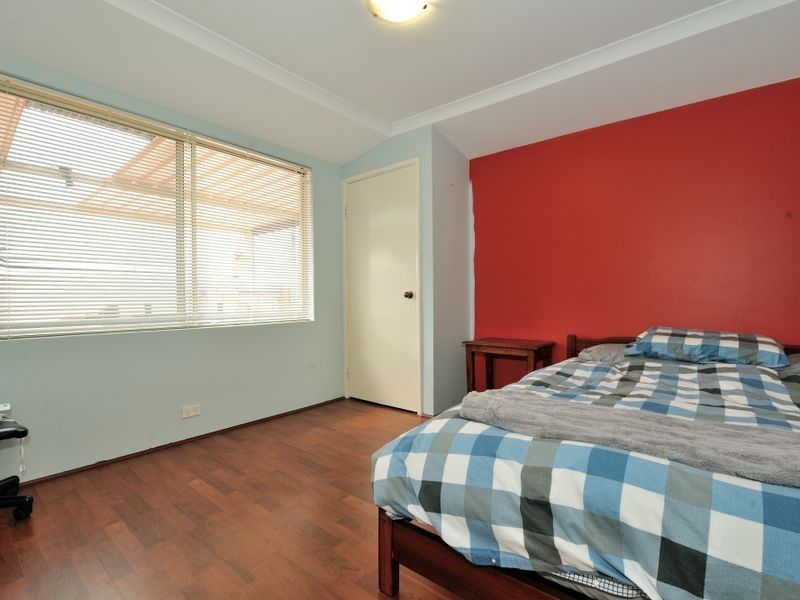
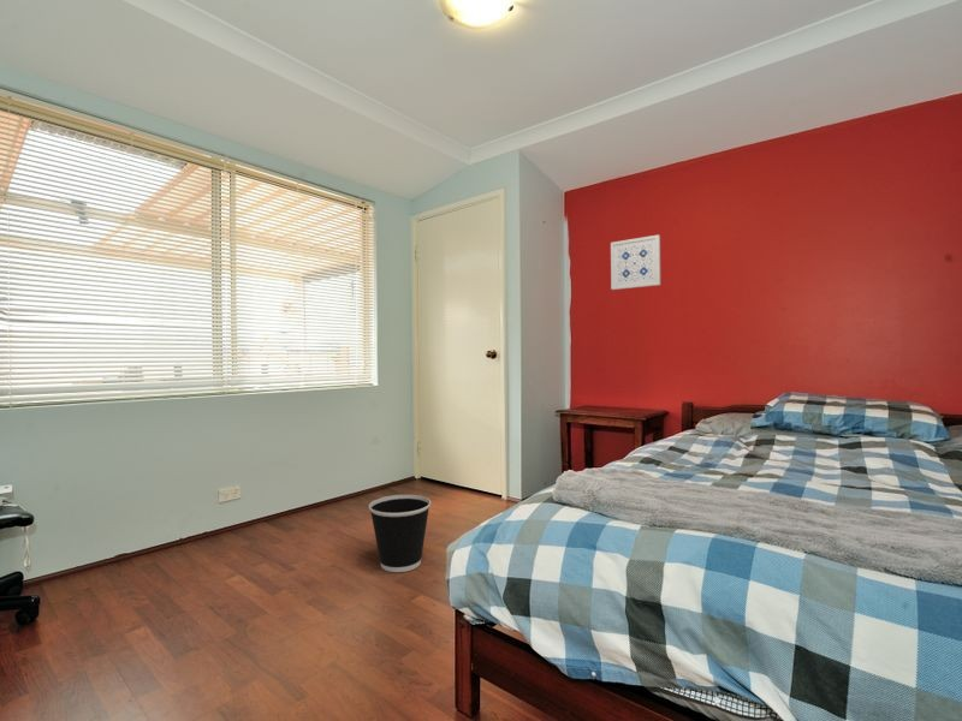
+ wall art [610,233,661,291]
+ wastebasket [368,494,432,573]
